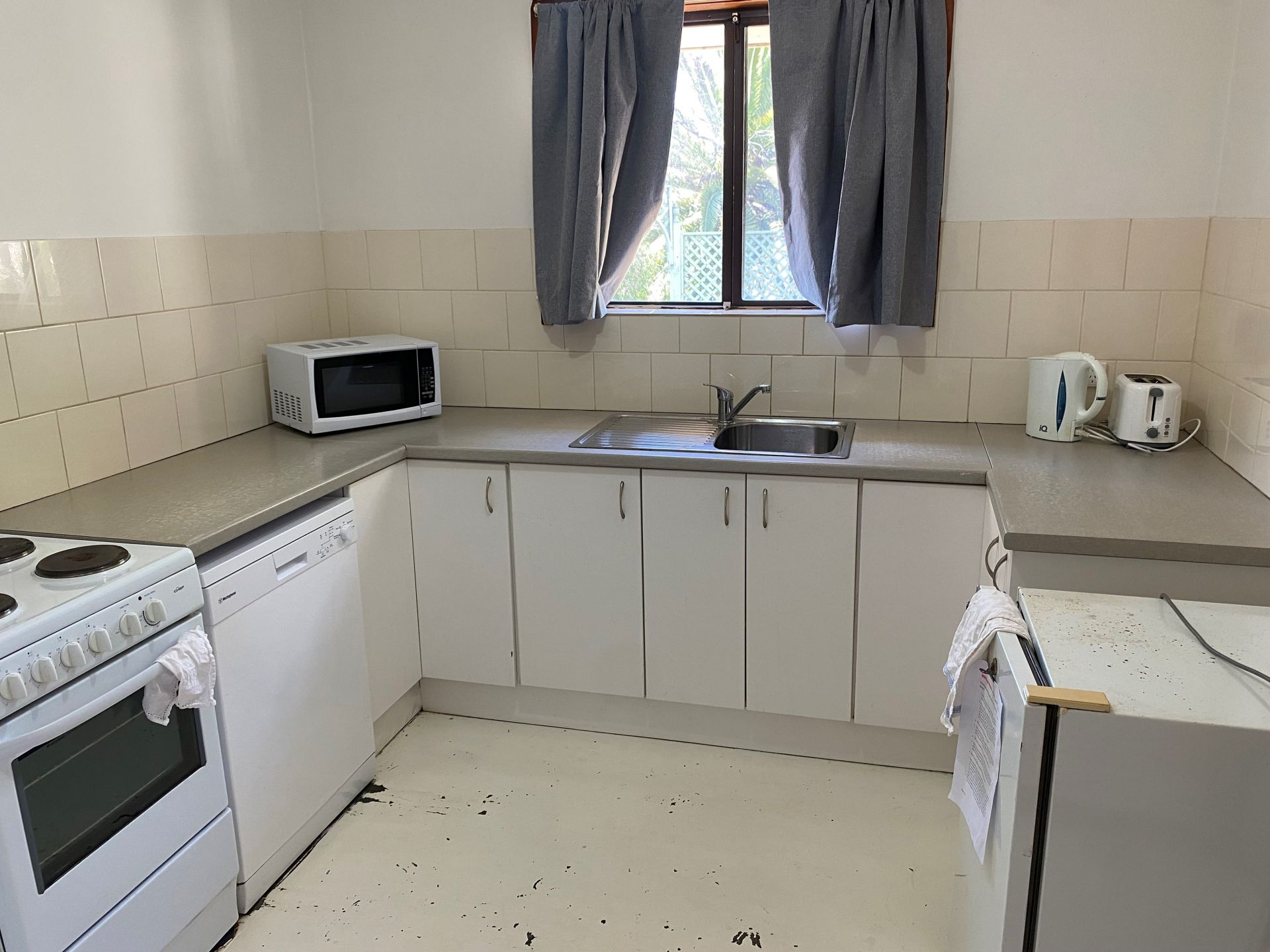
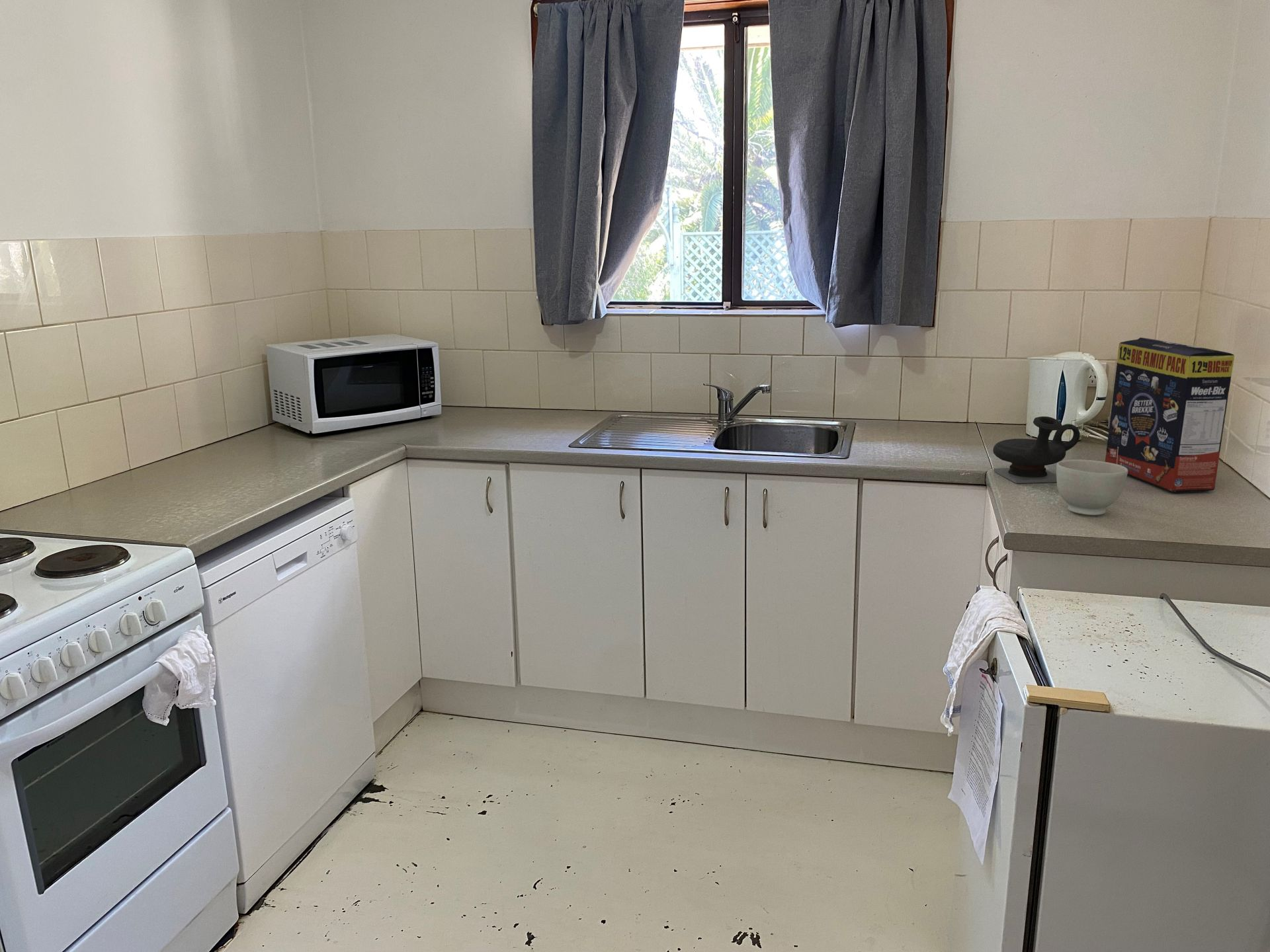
+ bowl [1056,459,1128,516]
+ cereal box [1105,337,1235,493]
+ teapot [992,416,1081,484]
